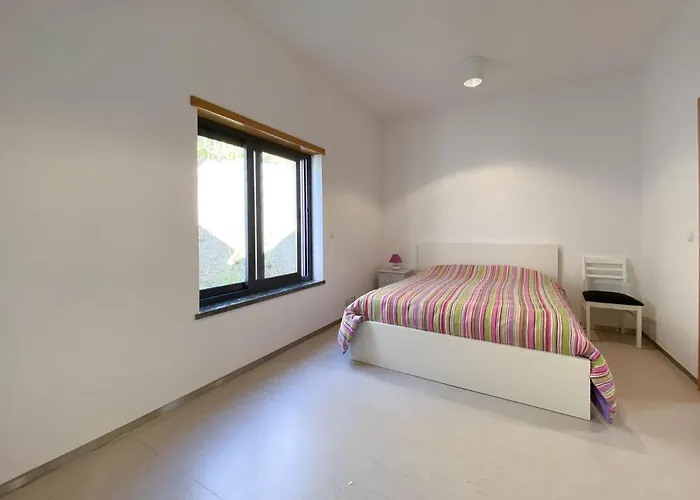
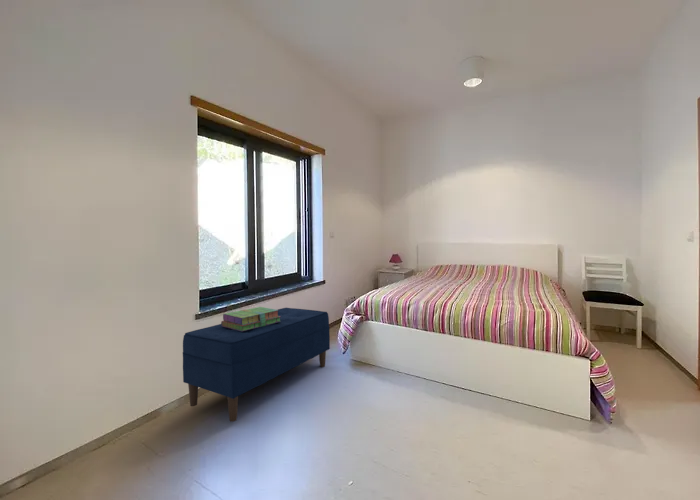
+ bench [182,307,331,423]
+ stack of books [220,306,281,332]
